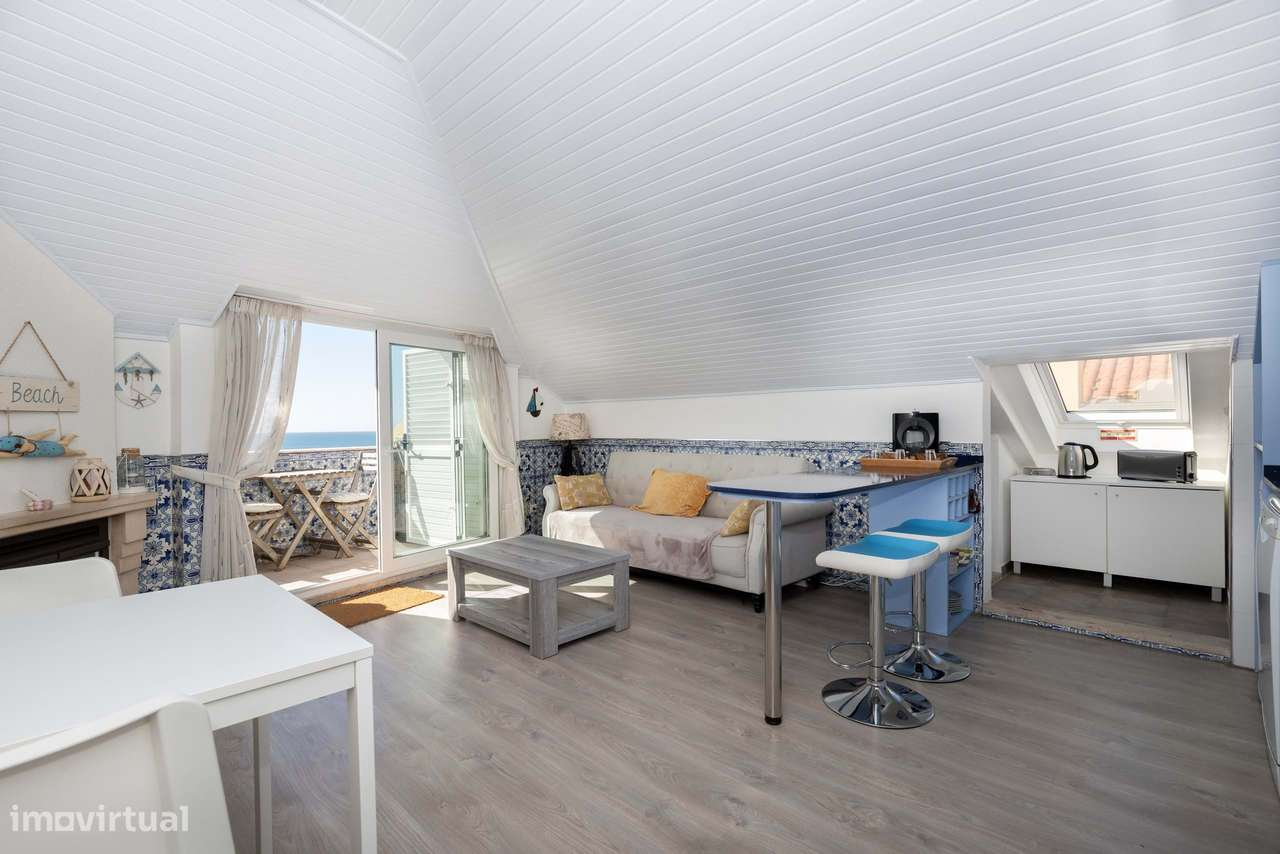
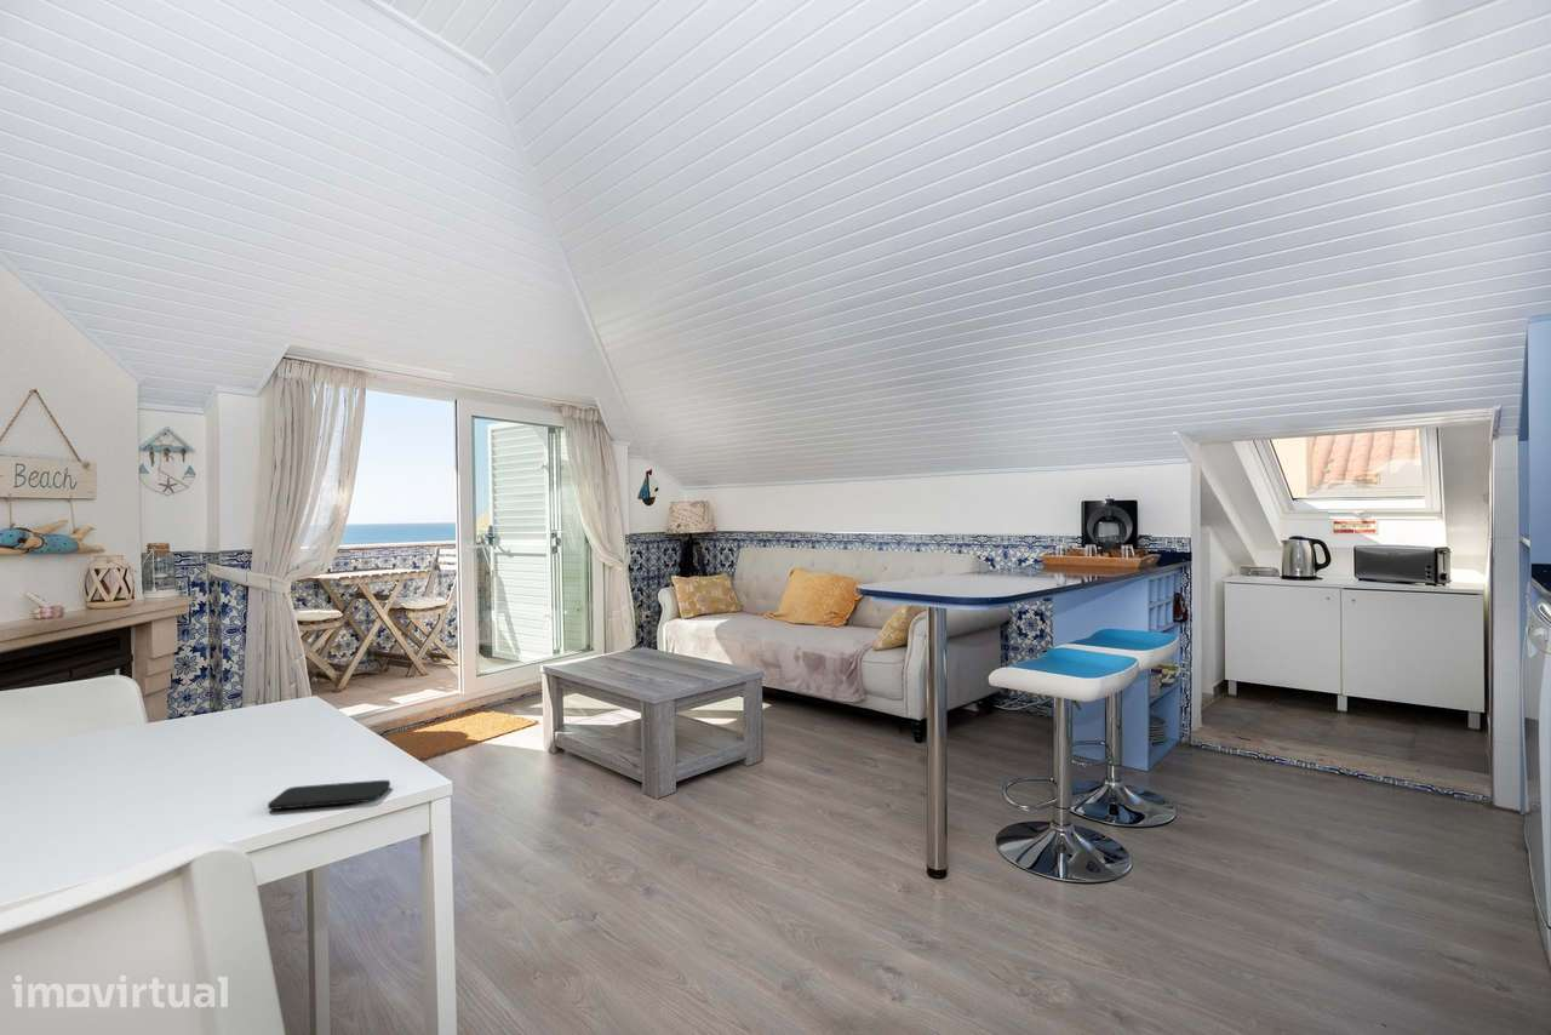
+ smartphone [267,779,391,811]
